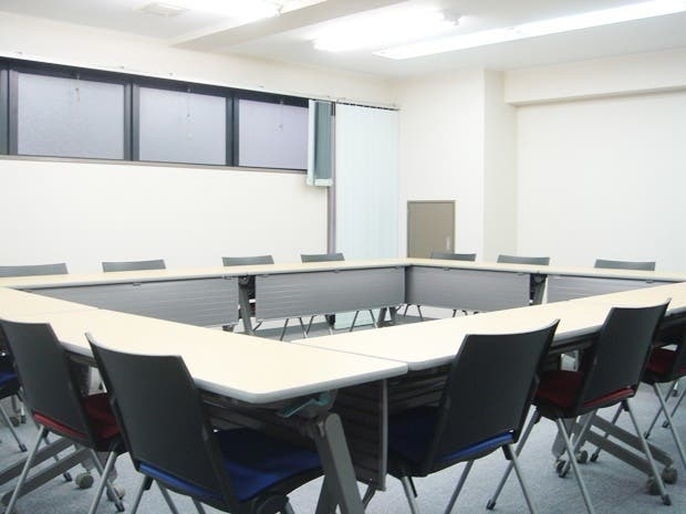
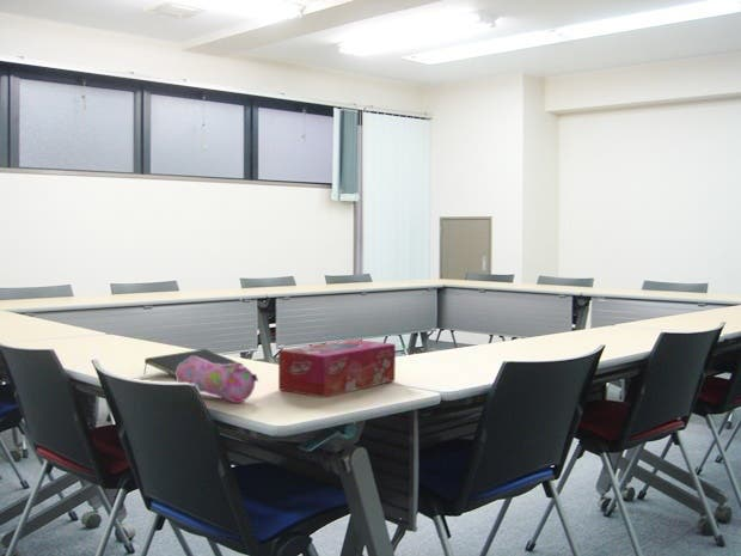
+ pencil case [174,356,259,404]
+ notepad [142,348,244,378]
+ tissue box [277,338,397,399]
